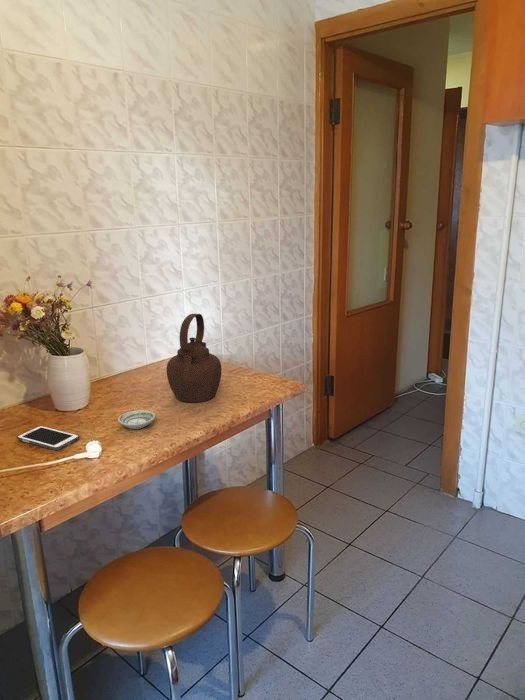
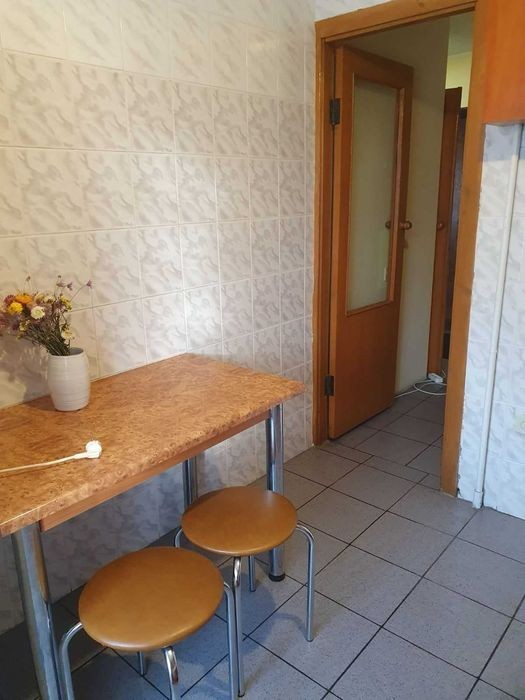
- teapot [166,313,222,404]
- cell phone [16,425,80,451]
- saucer [117,409,156,430]
